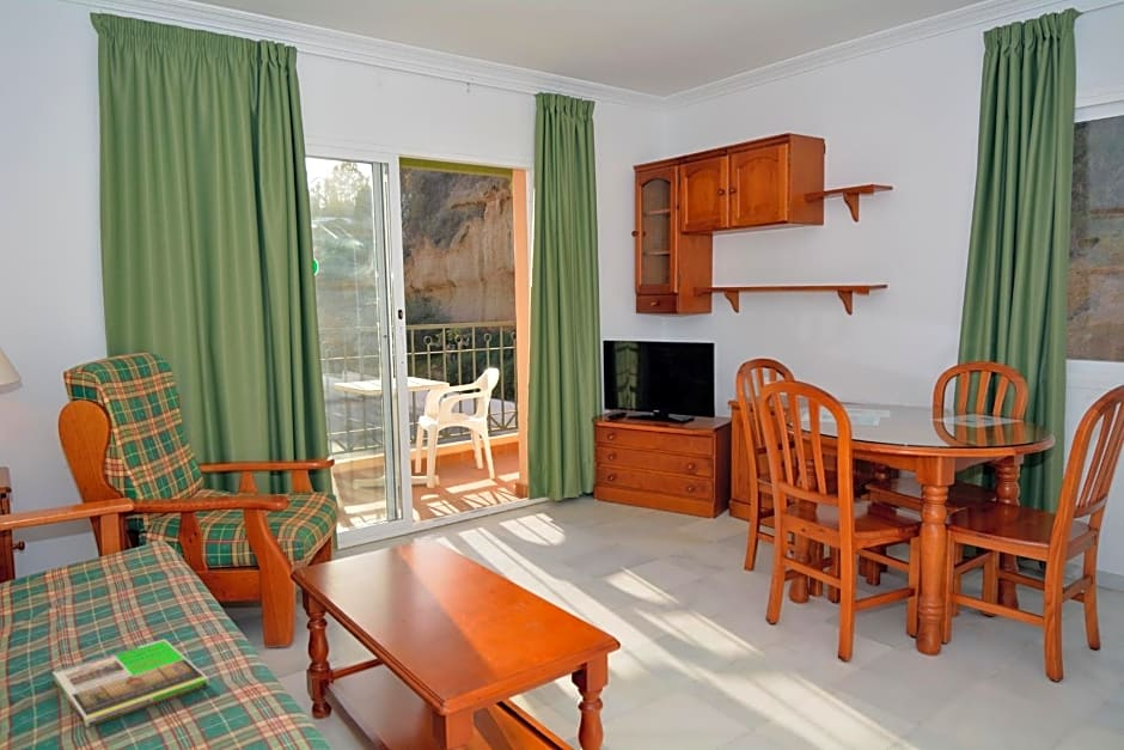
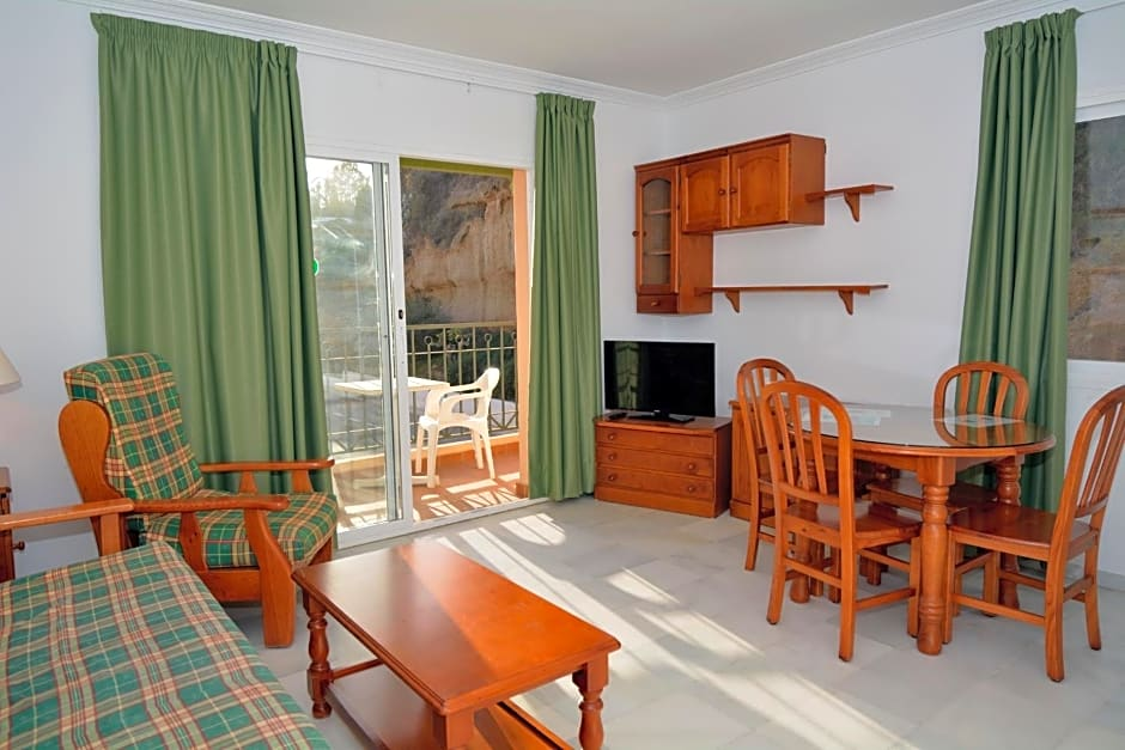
- magazine [51,638,210,728]
